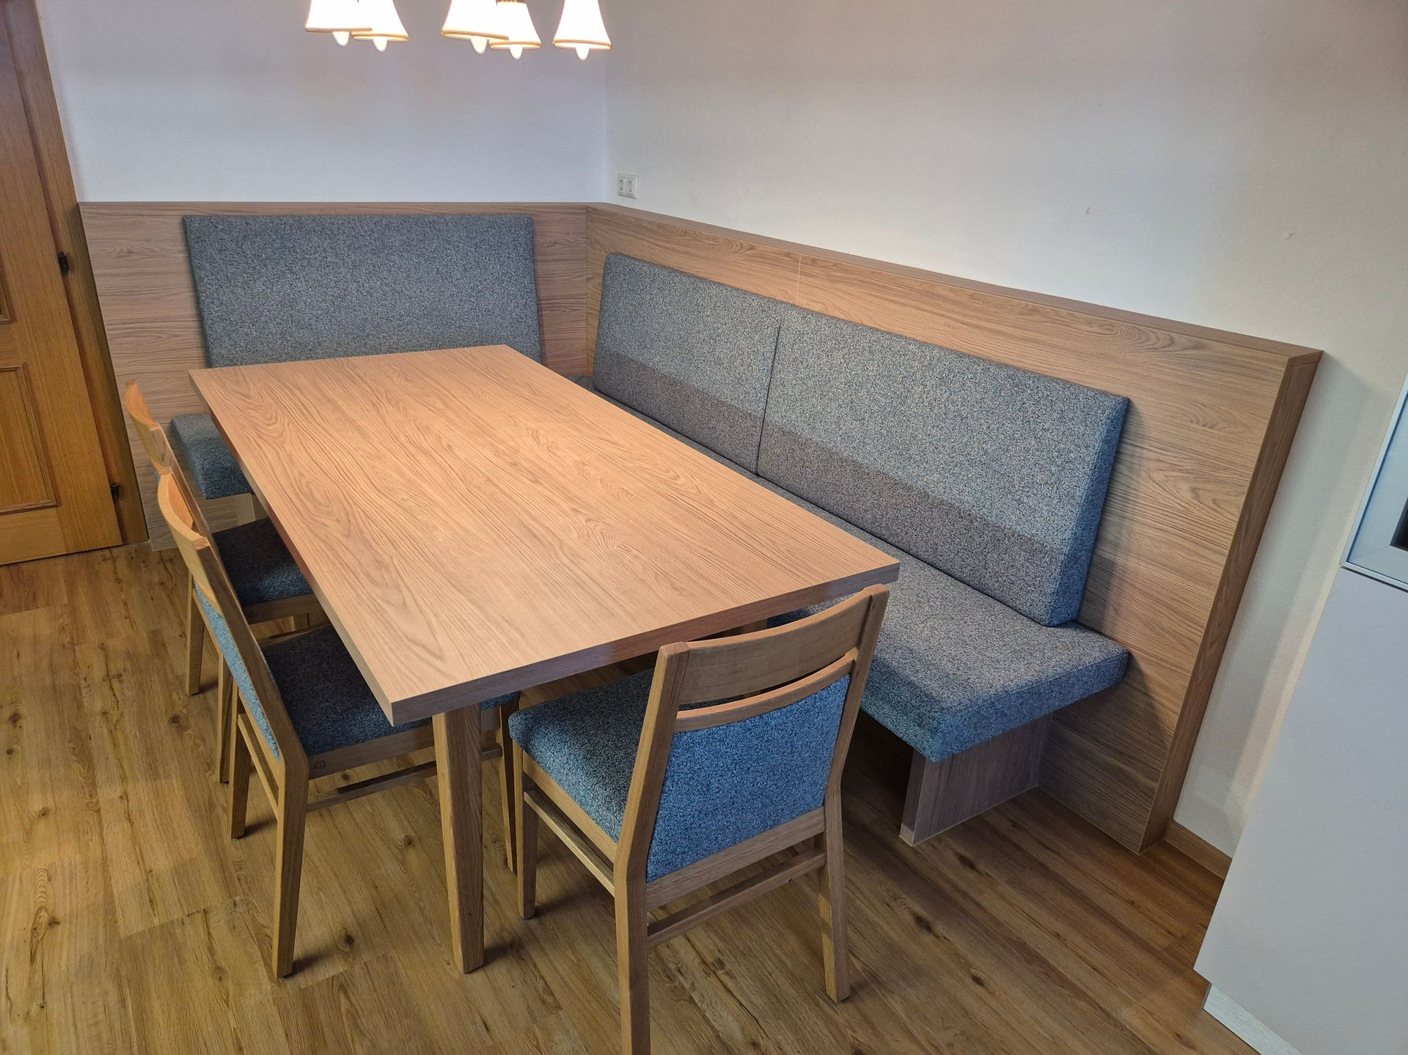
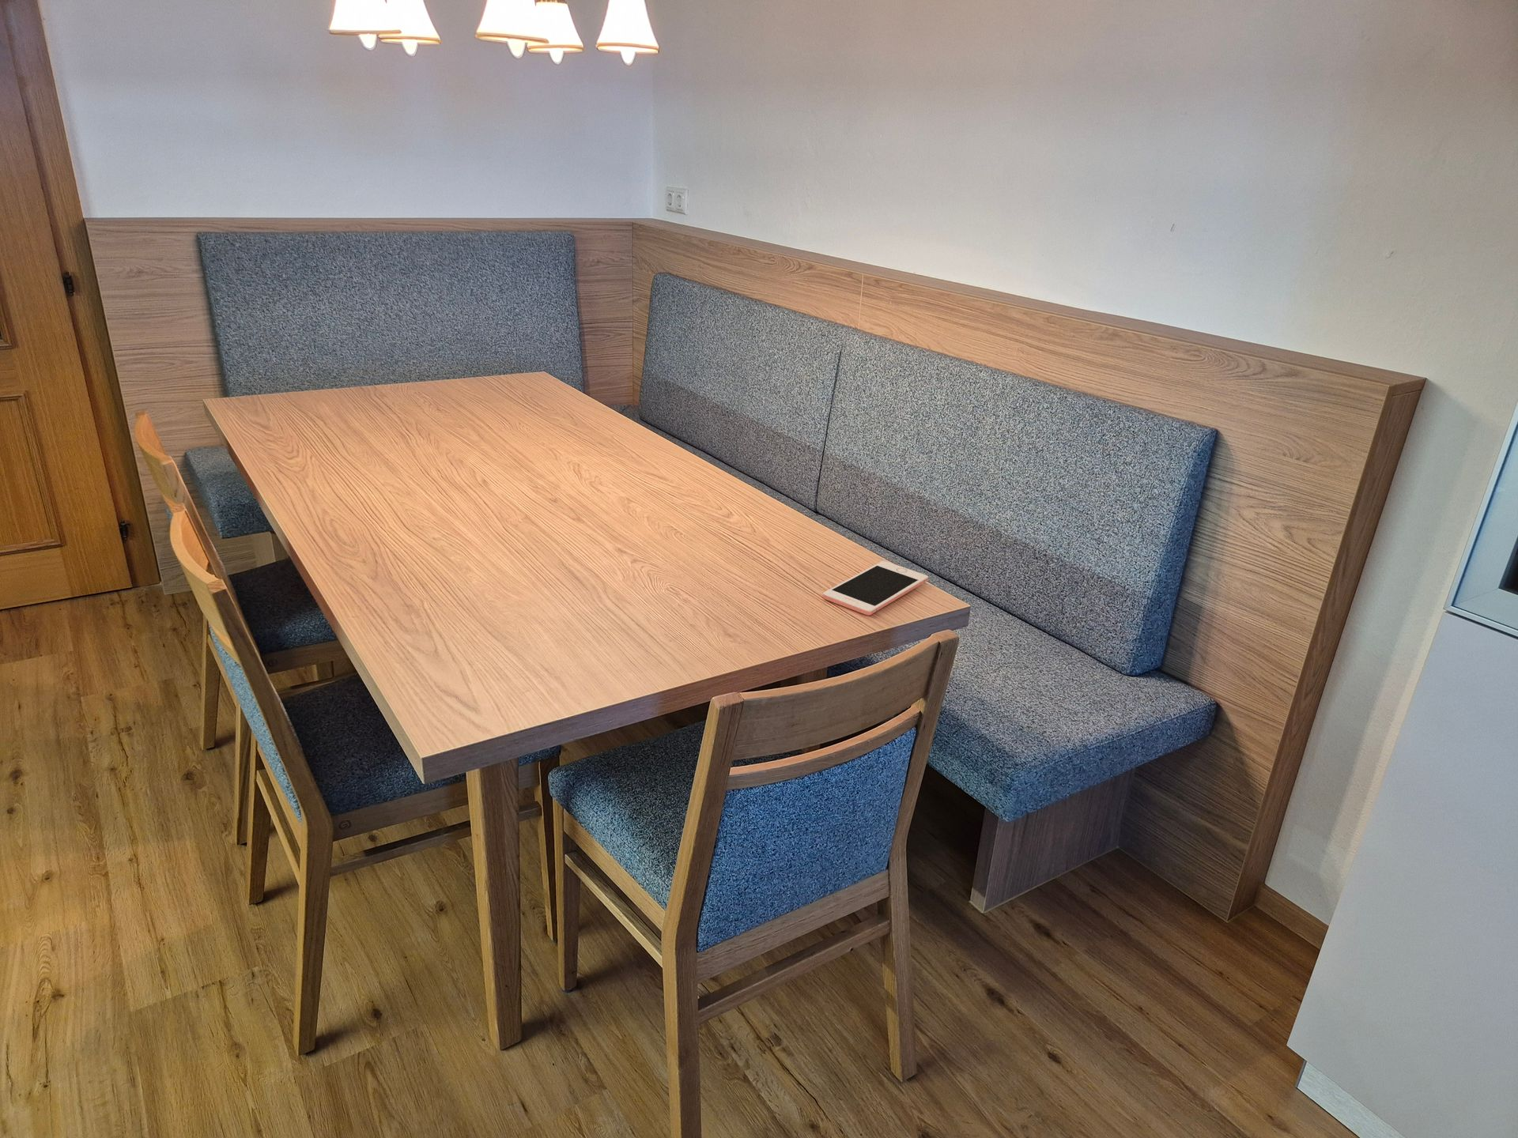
+ cell phone [822,561,929,617]
